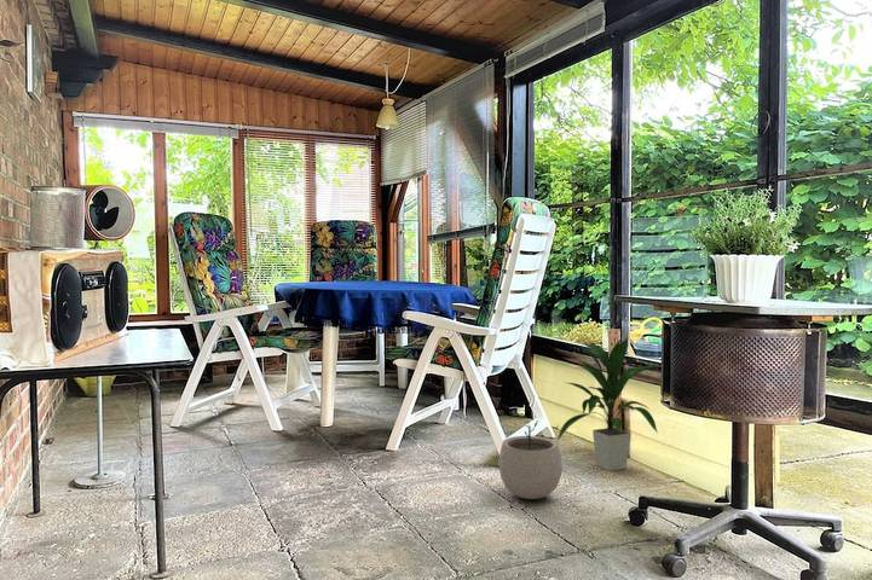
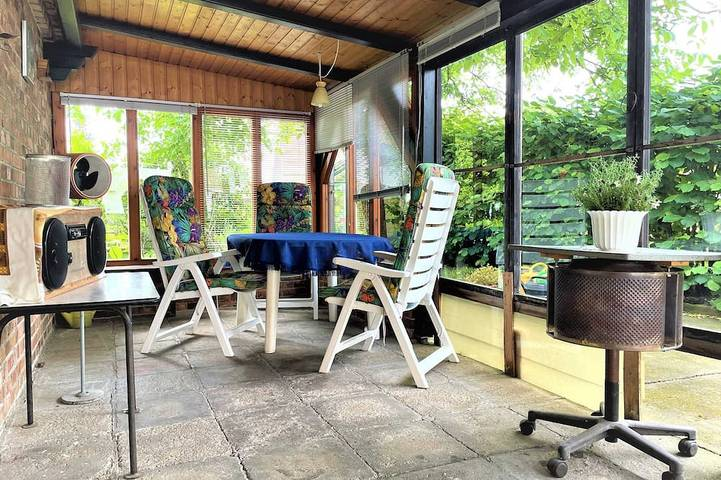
- indoor plant [556,335,662,472]
- plant pot [498,419,564,500]
